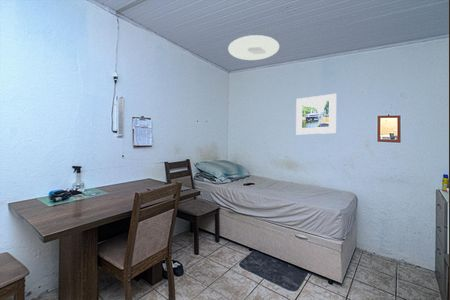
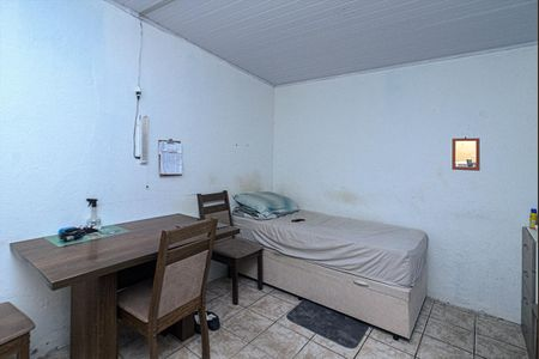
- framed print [295,93,337,135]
- ceiling light [227,34,280,61]
